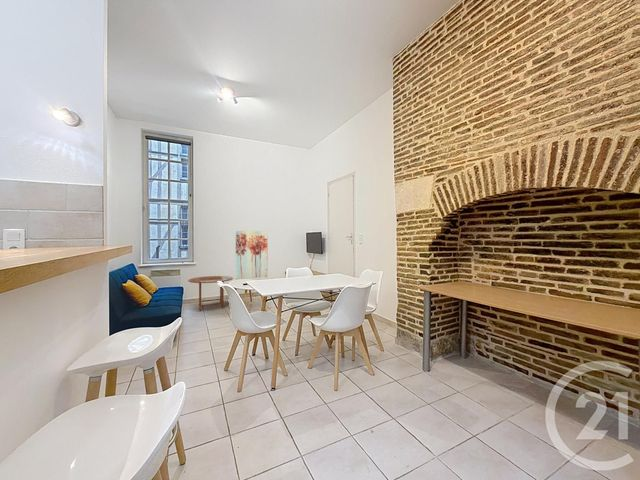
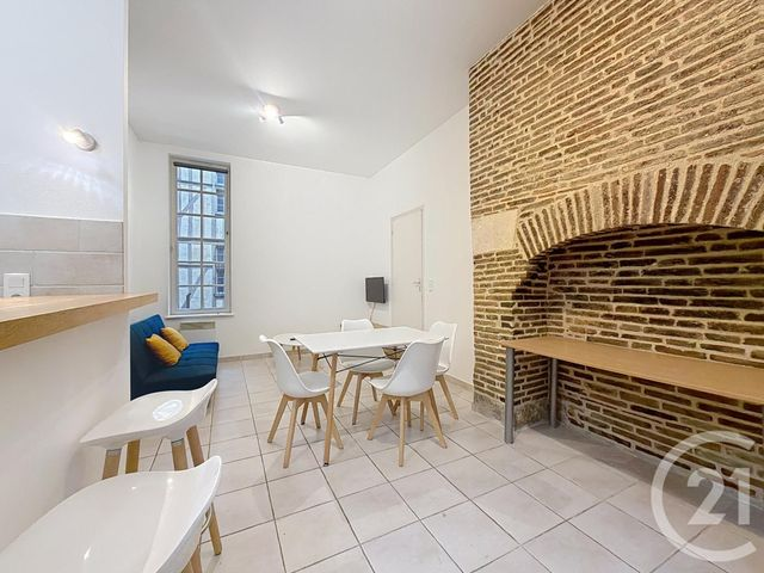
- side table [187,275,234,312]
- wall art [235,230,268,280]
